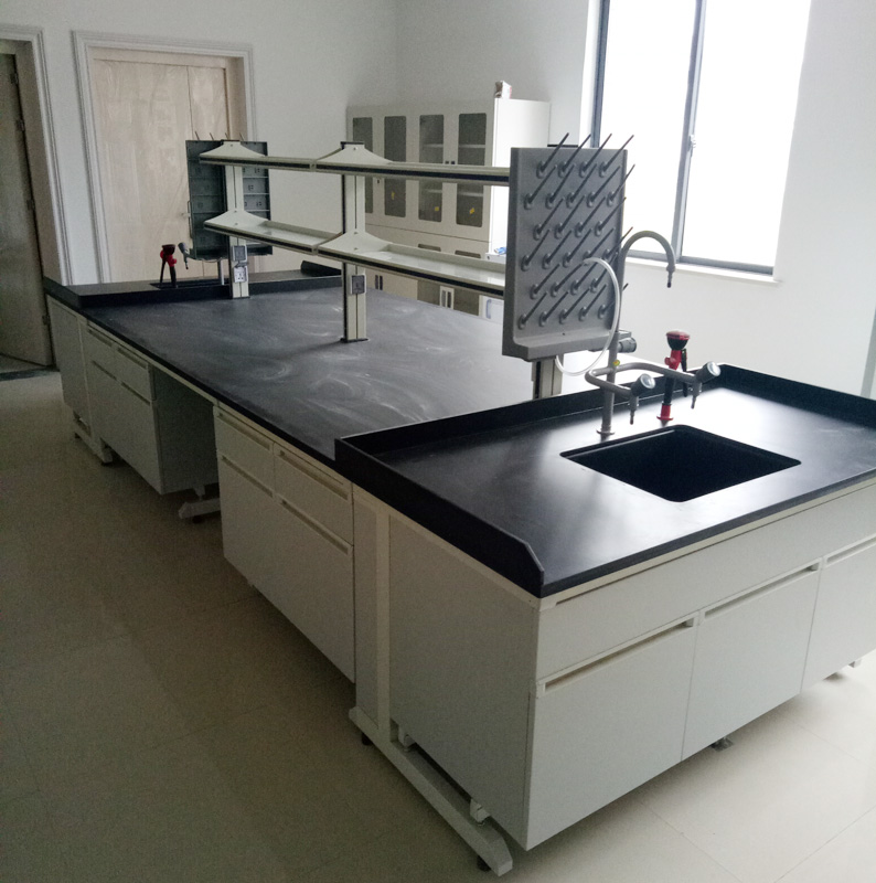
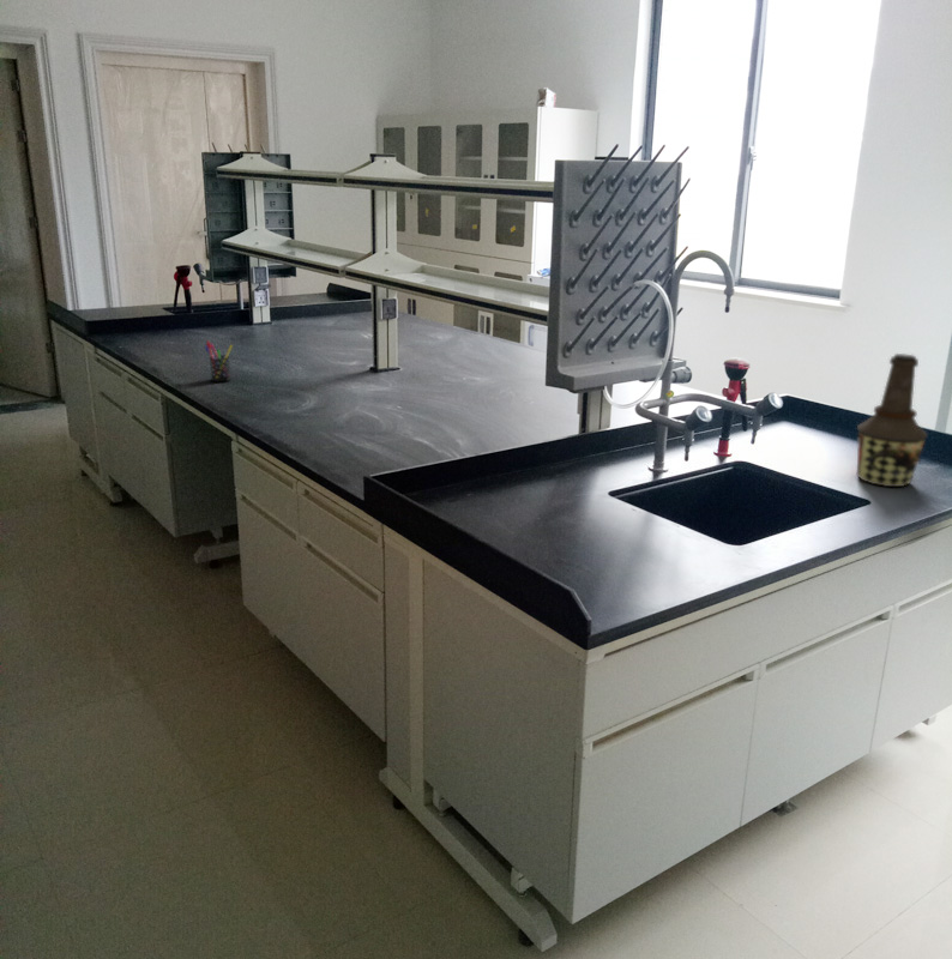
+ bottle [856,352,928,488]
+ pen holder [204,340,234,384]
